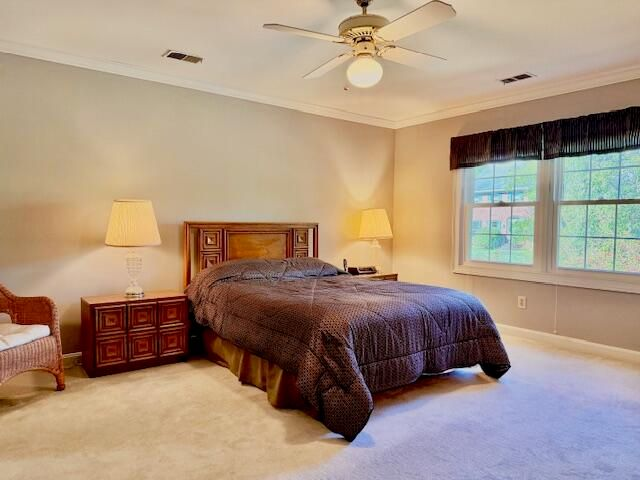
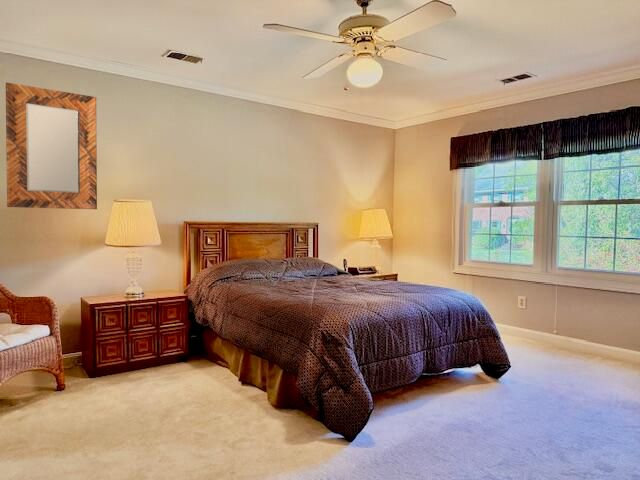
+ home mirror [5,82,98,210]
